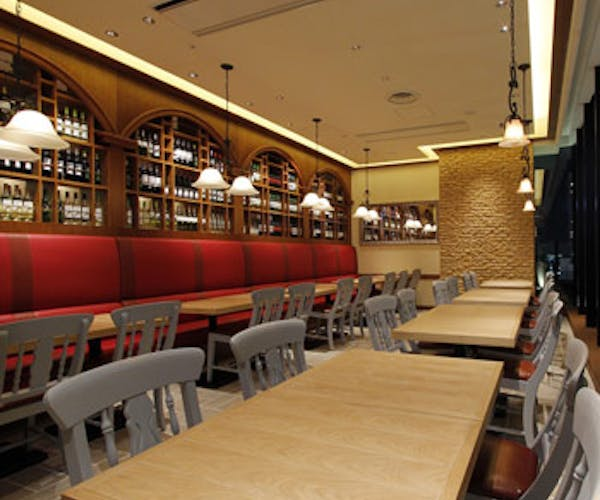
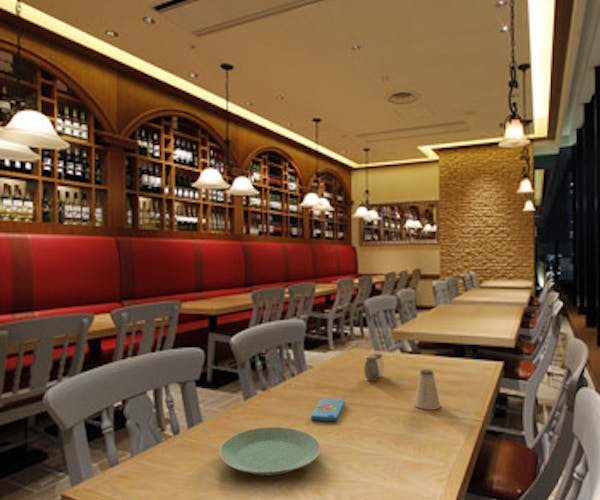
+ salt and pepper shaker [363,351,385,382]
+ saltshaker [414,368,442,411]
+ plate [218,426,322,476]
+ smartphone [310,398,346,422]
